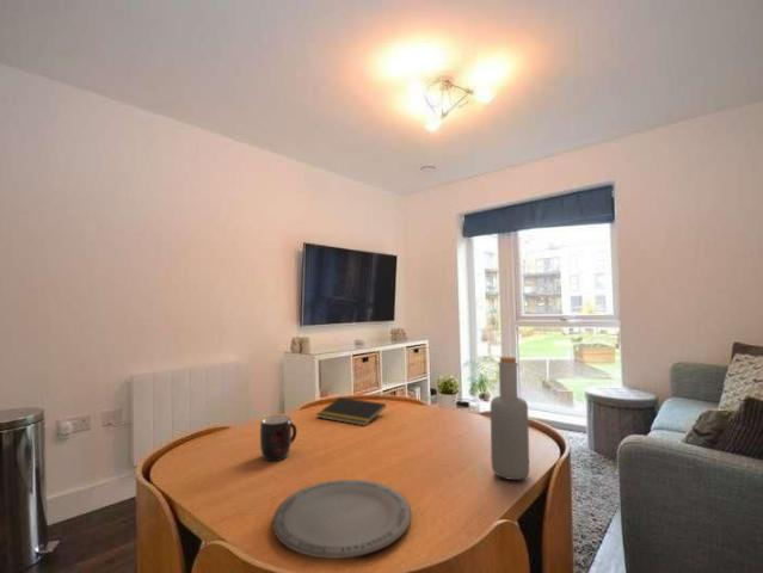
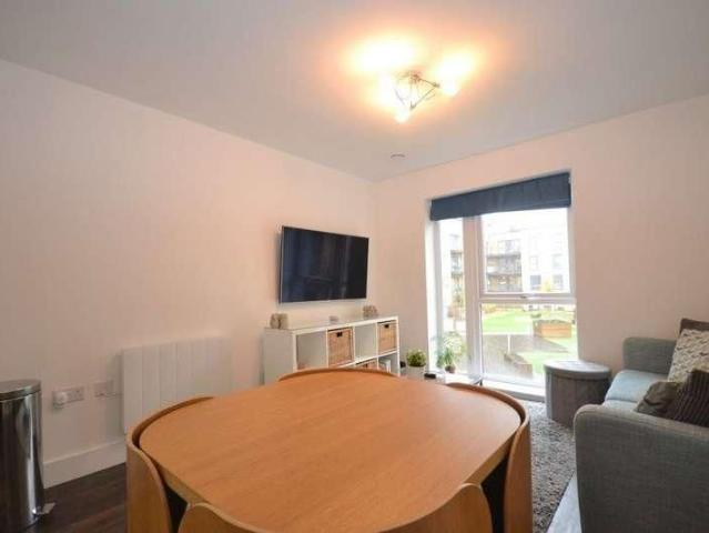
- notepad [315,396,387,427]
- plate [272,479,412,560]
- mug [259,414,297,462]
- bottle [490,356,530,481]
